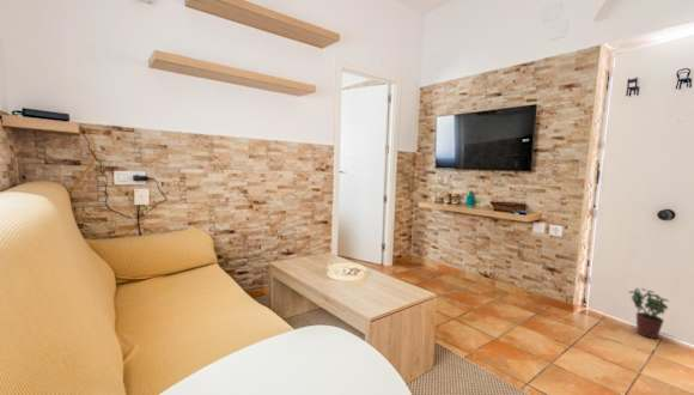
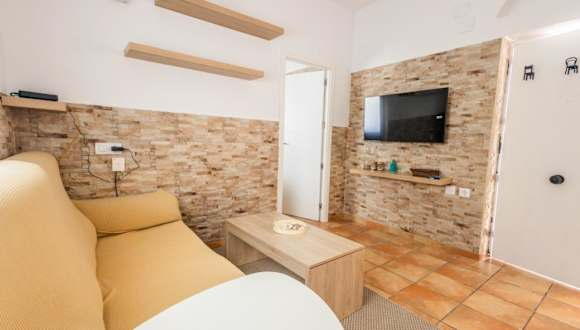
- potted plant [628,287,670,340]
